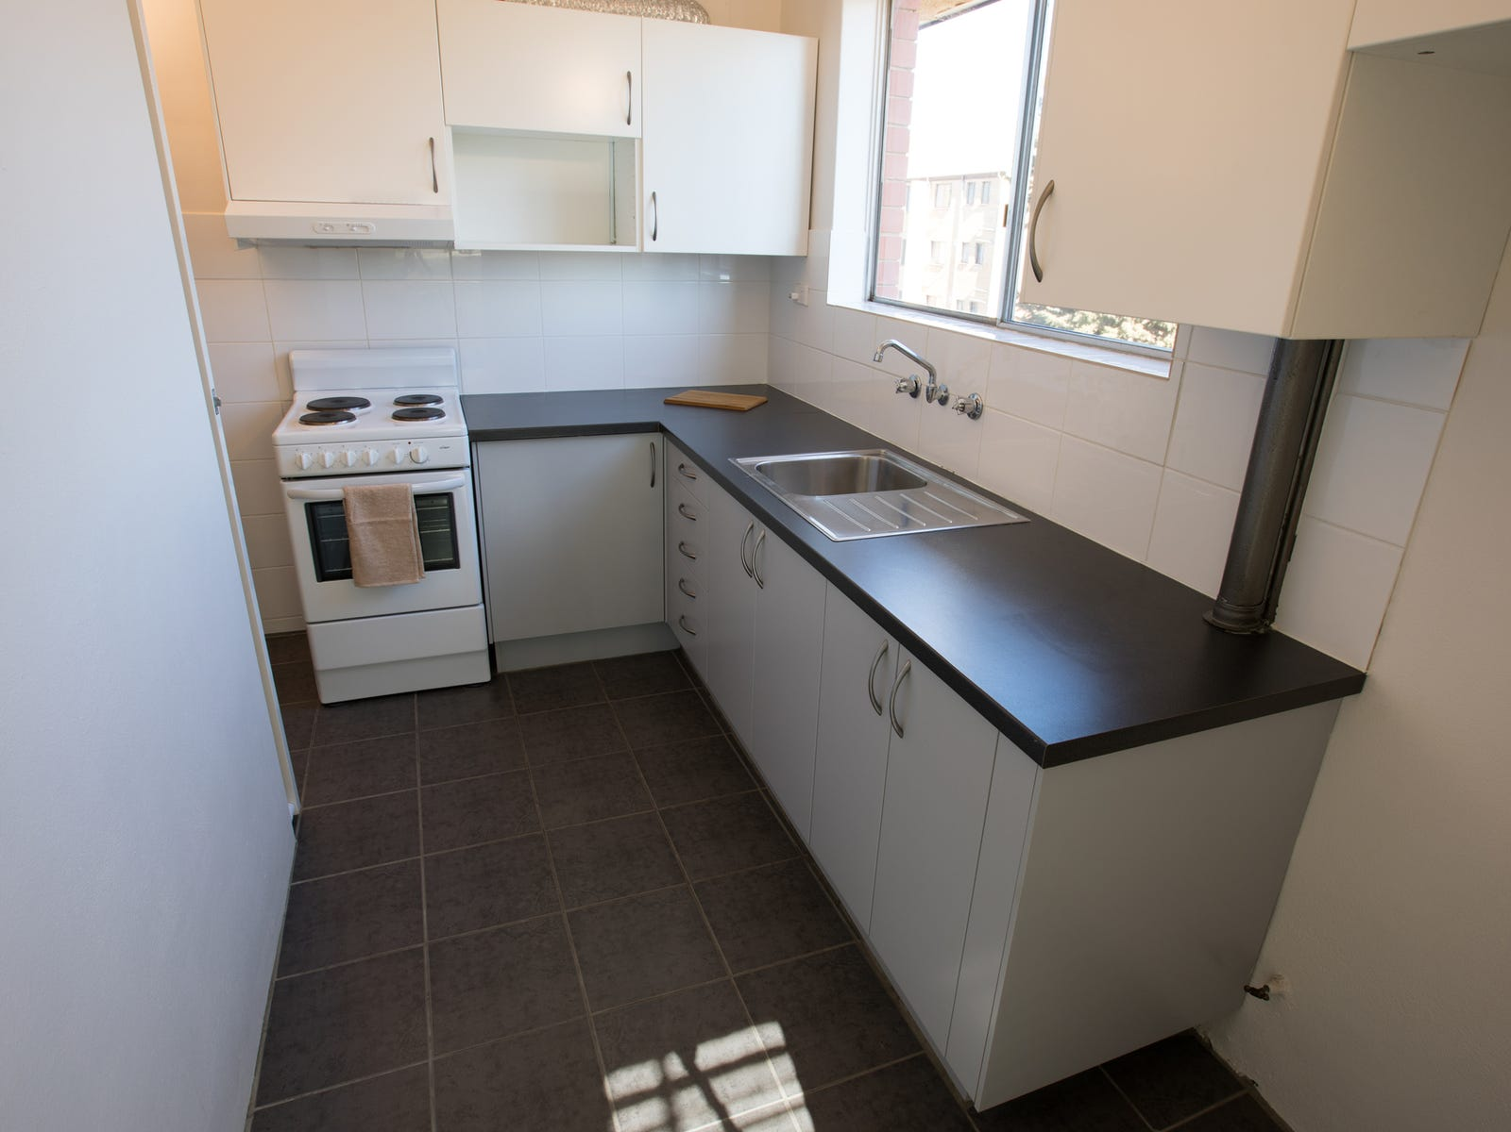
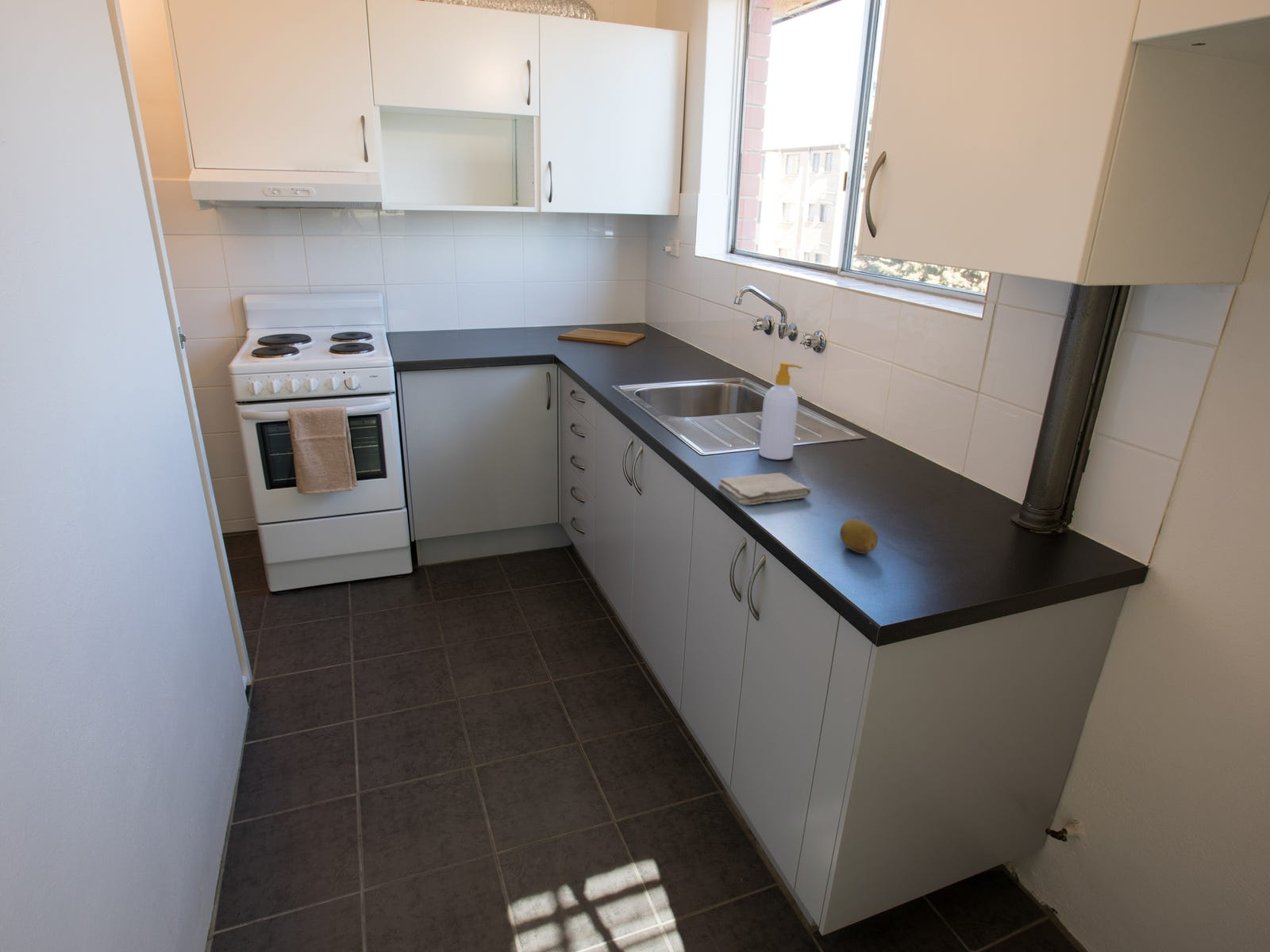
+ fruit [839,518,879,555]
+ washcloth [718,472,812,505]
+ soap bottle [758,361,803,461]
